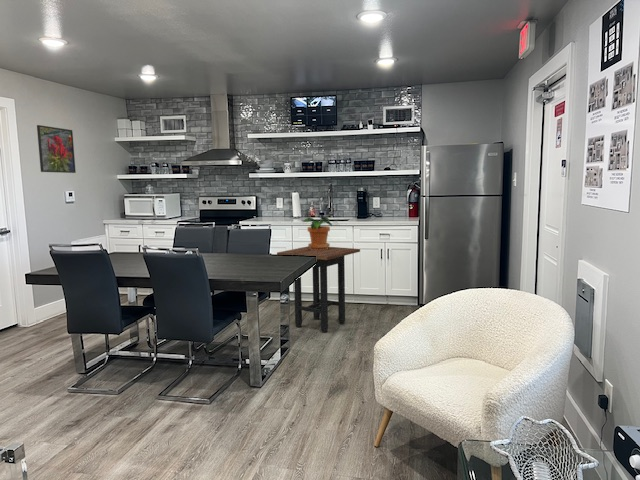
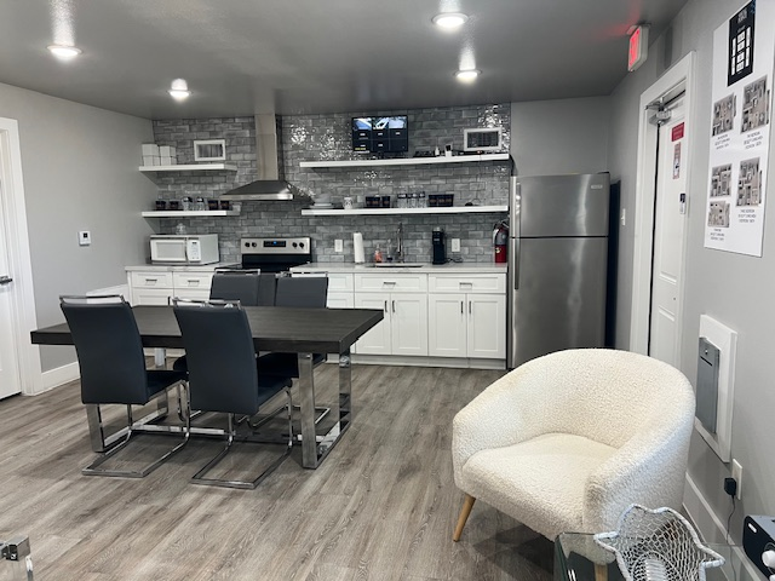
- side table [276,246,361,334]
- potted plant [301,216,333,250]
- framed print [36,124,77,174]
